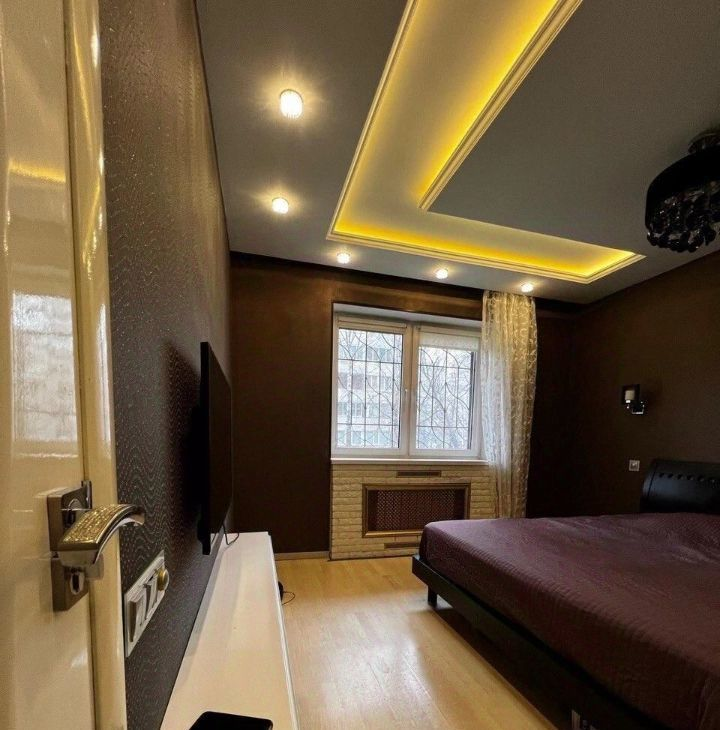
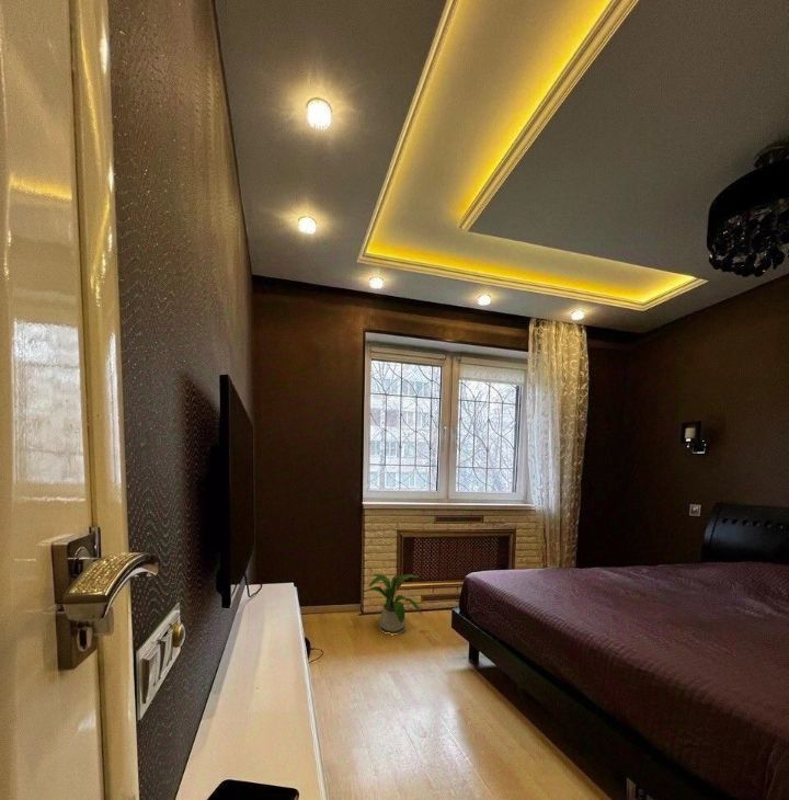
+ house plant [364,573,423,635]
